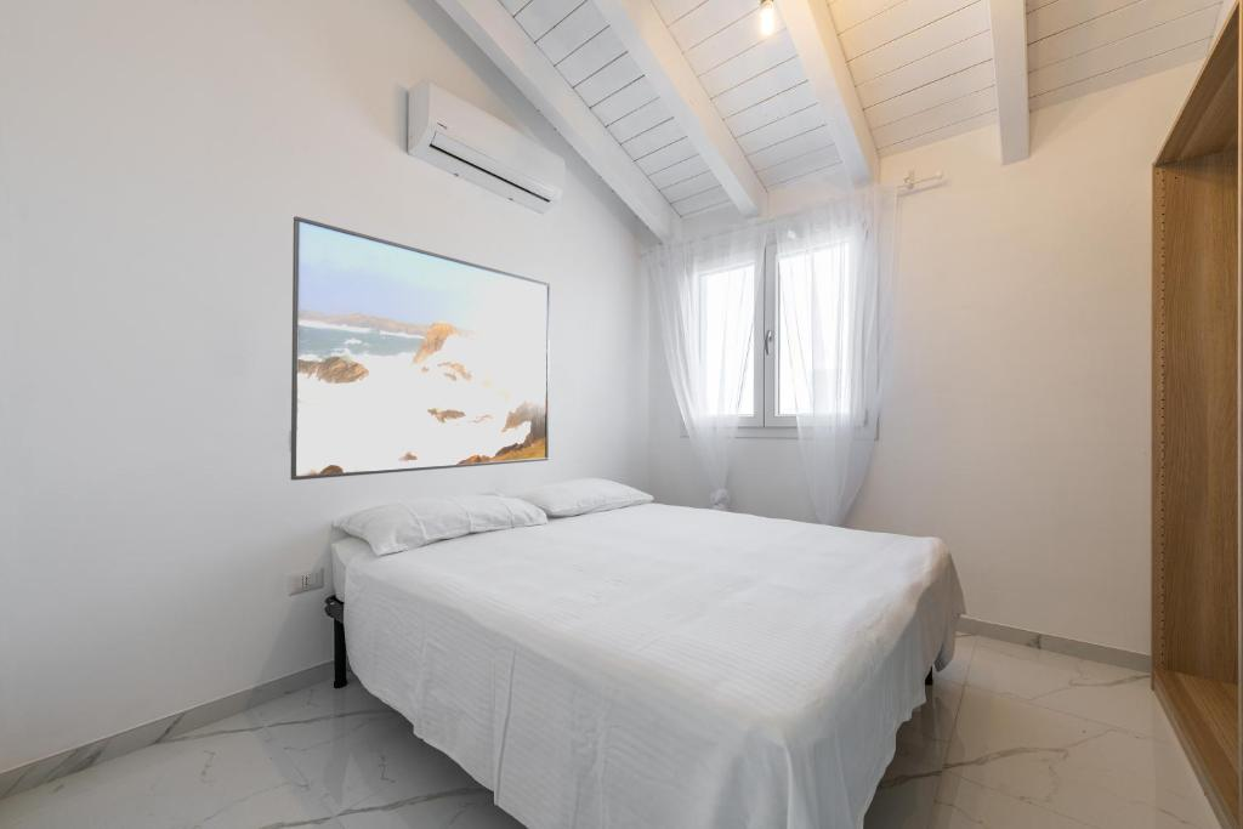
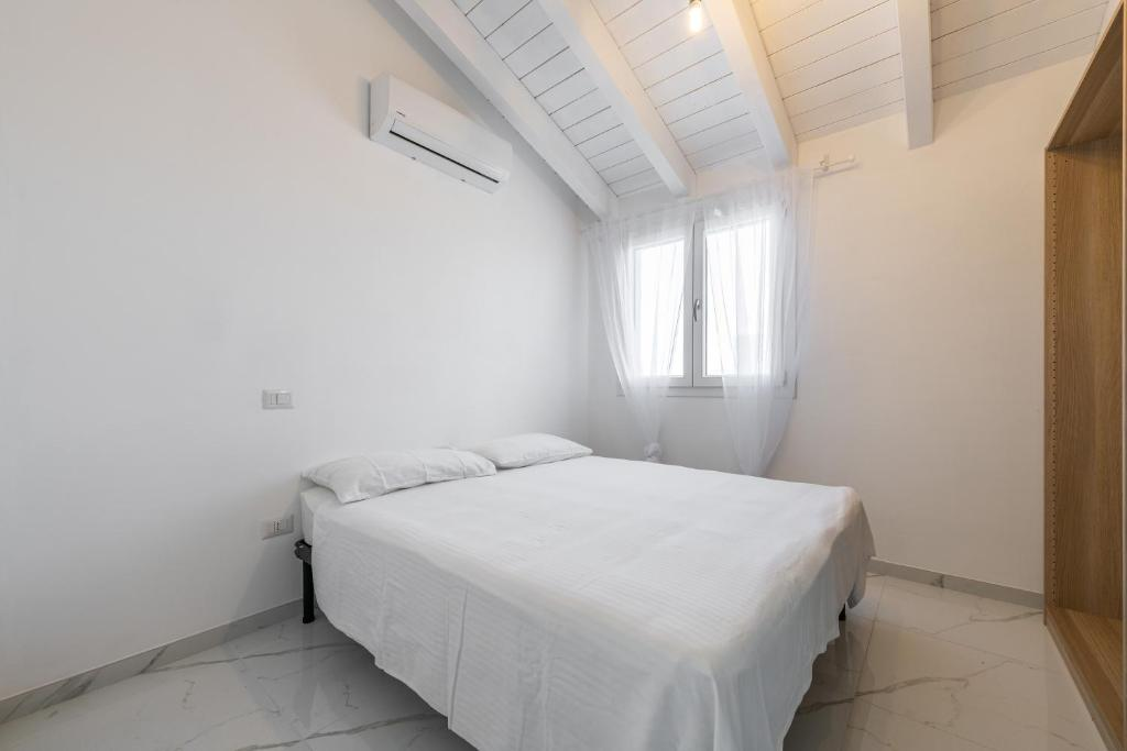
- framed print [290,215,551,482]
